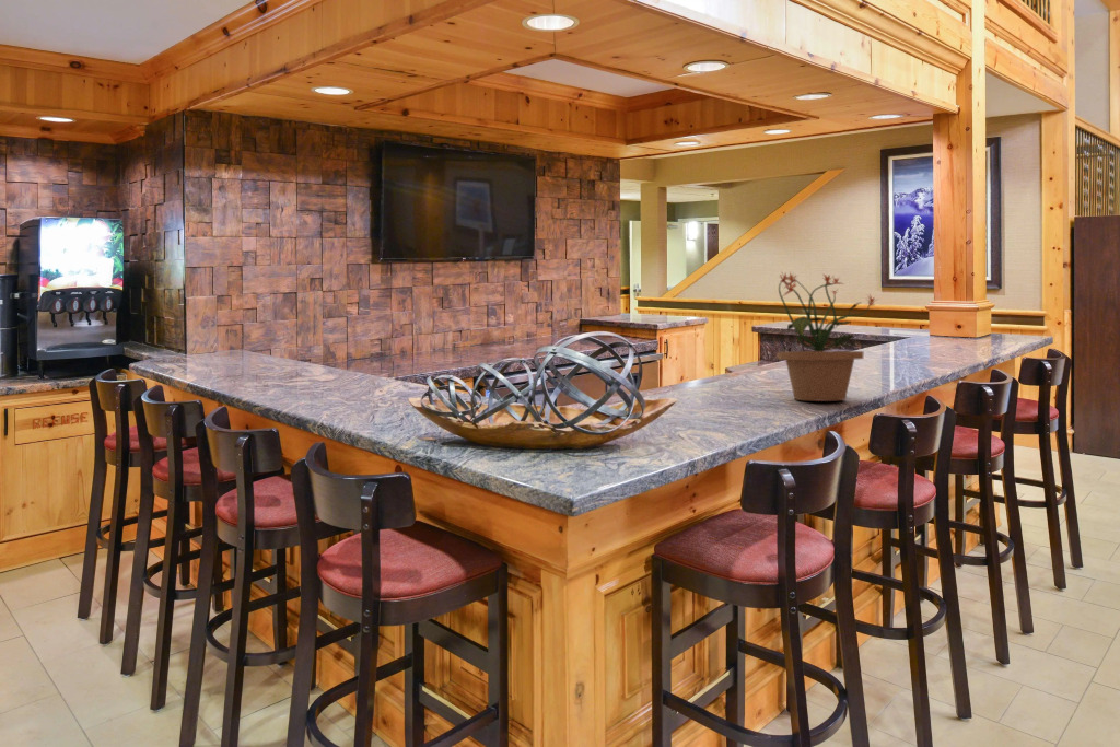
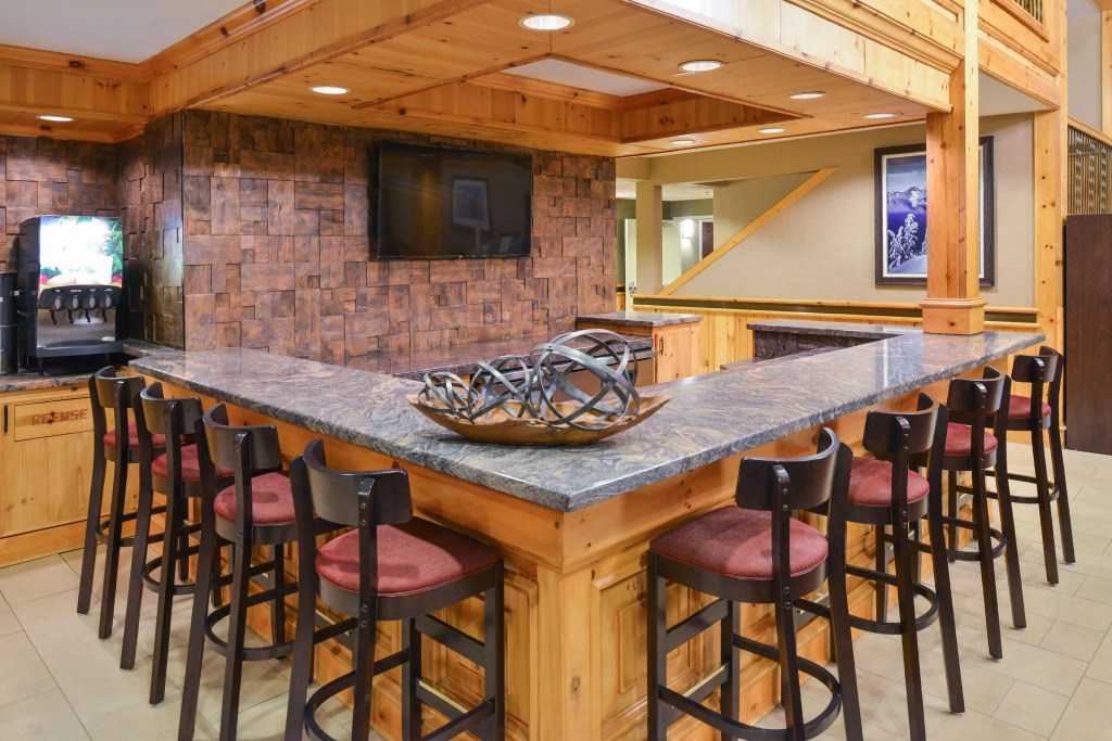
- potted plant [757,270,879,402]
